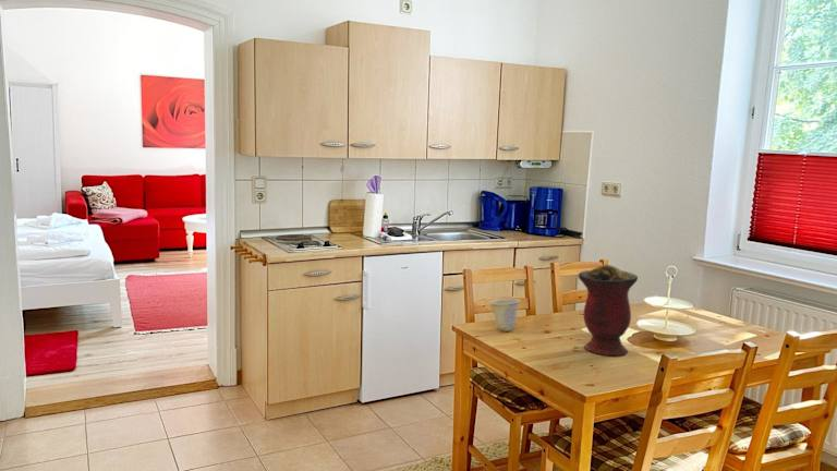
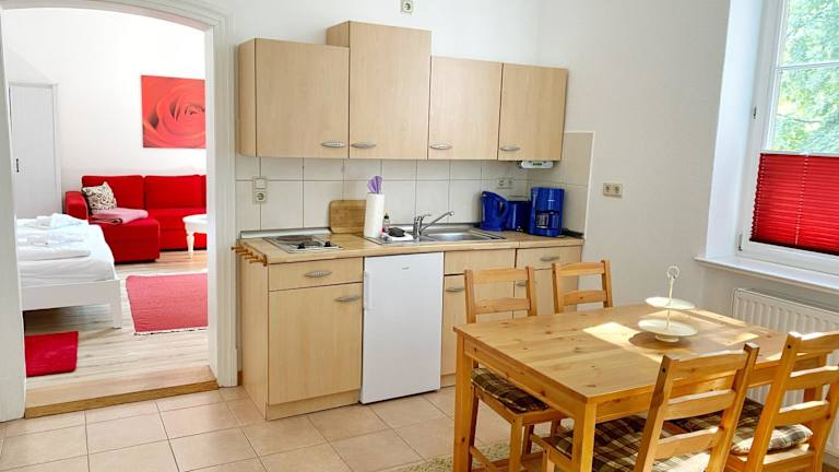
- cup [488,297,521,331]
- vase [578,264,639,357]
